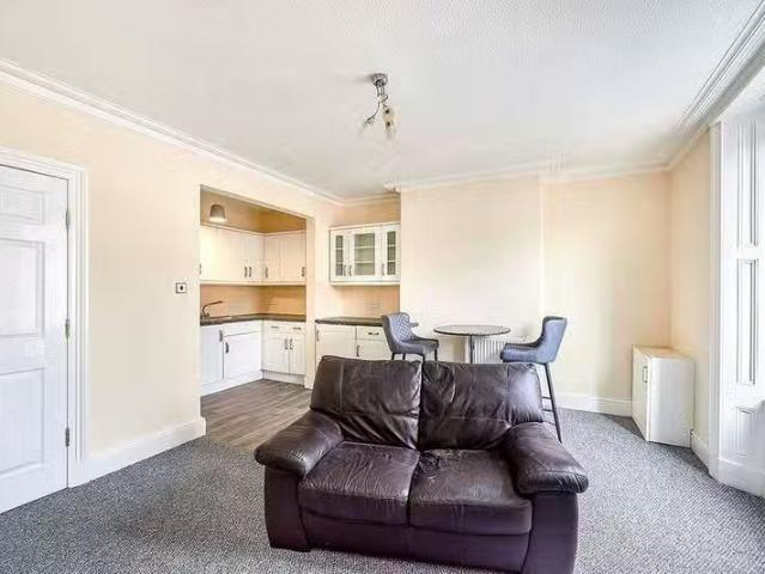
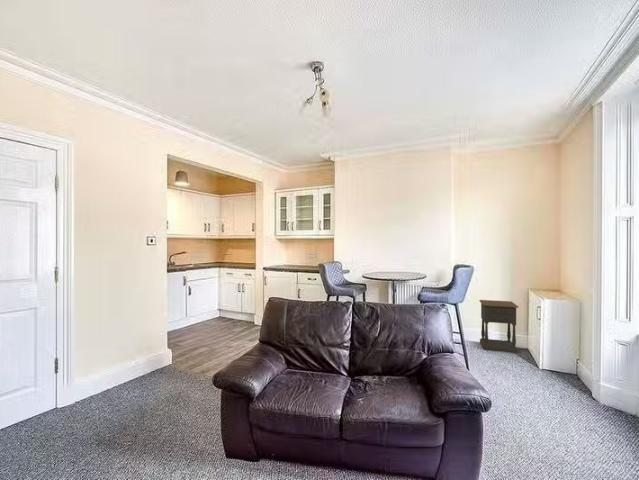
+ nightstand [478,299,519,354]
